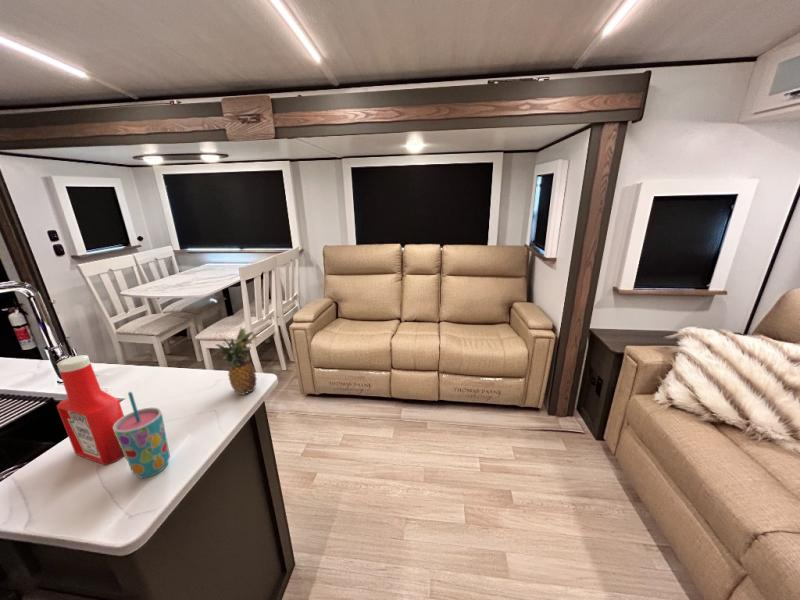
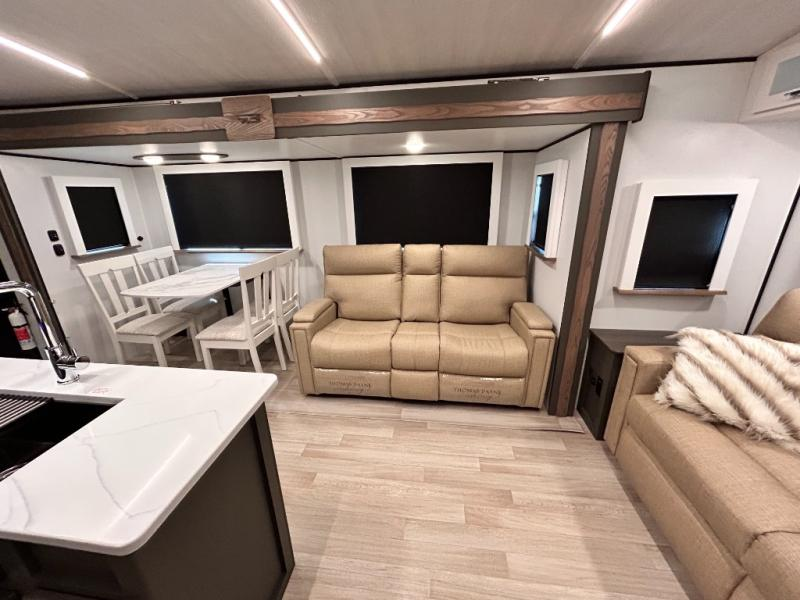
- soap bottle [56,354,125,466]
- fruit [215,326,259,396]
- cup [113,391,171,479]
